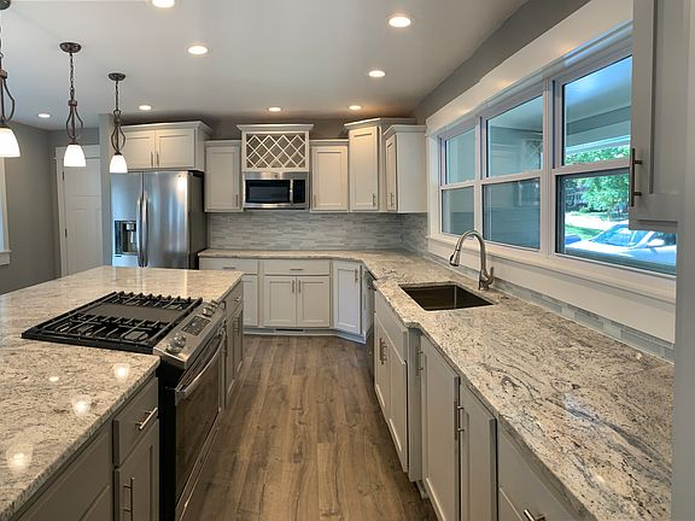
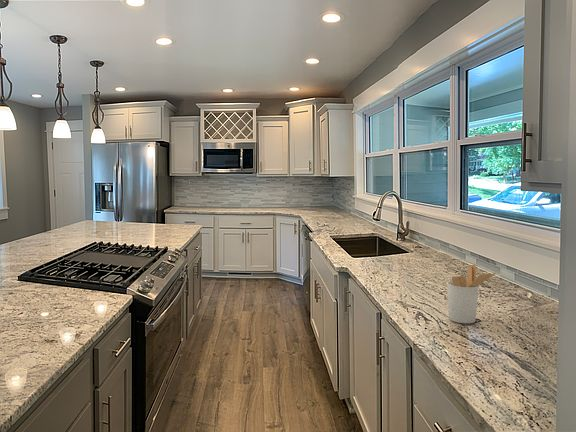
+ utensil holder [446,264,497,324]
